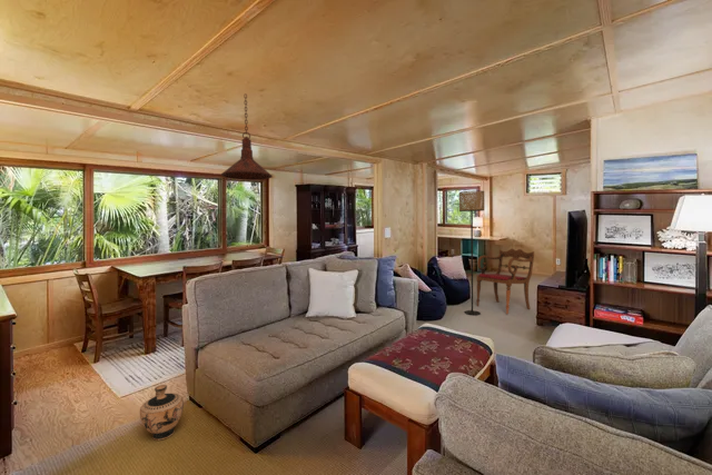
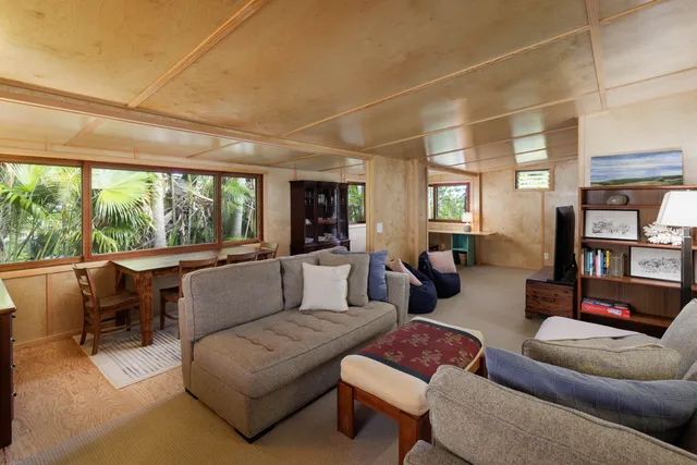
- ceramic jug [139,384,185,442]
- floor lamp [458,189,485,316]
- armchair [475,248,535,315]
- pendant light [220,92,274,181]
